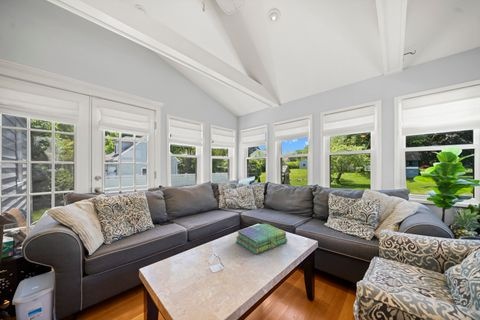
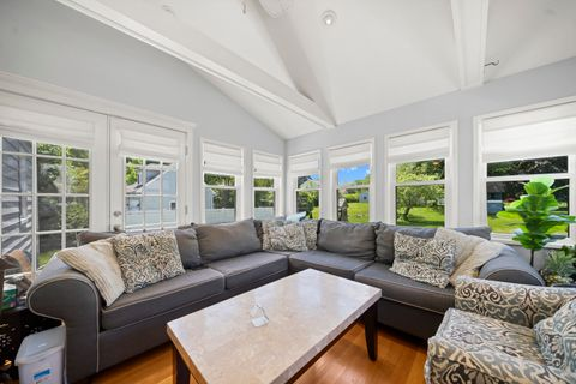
- stack of books [235,222,288,256]
